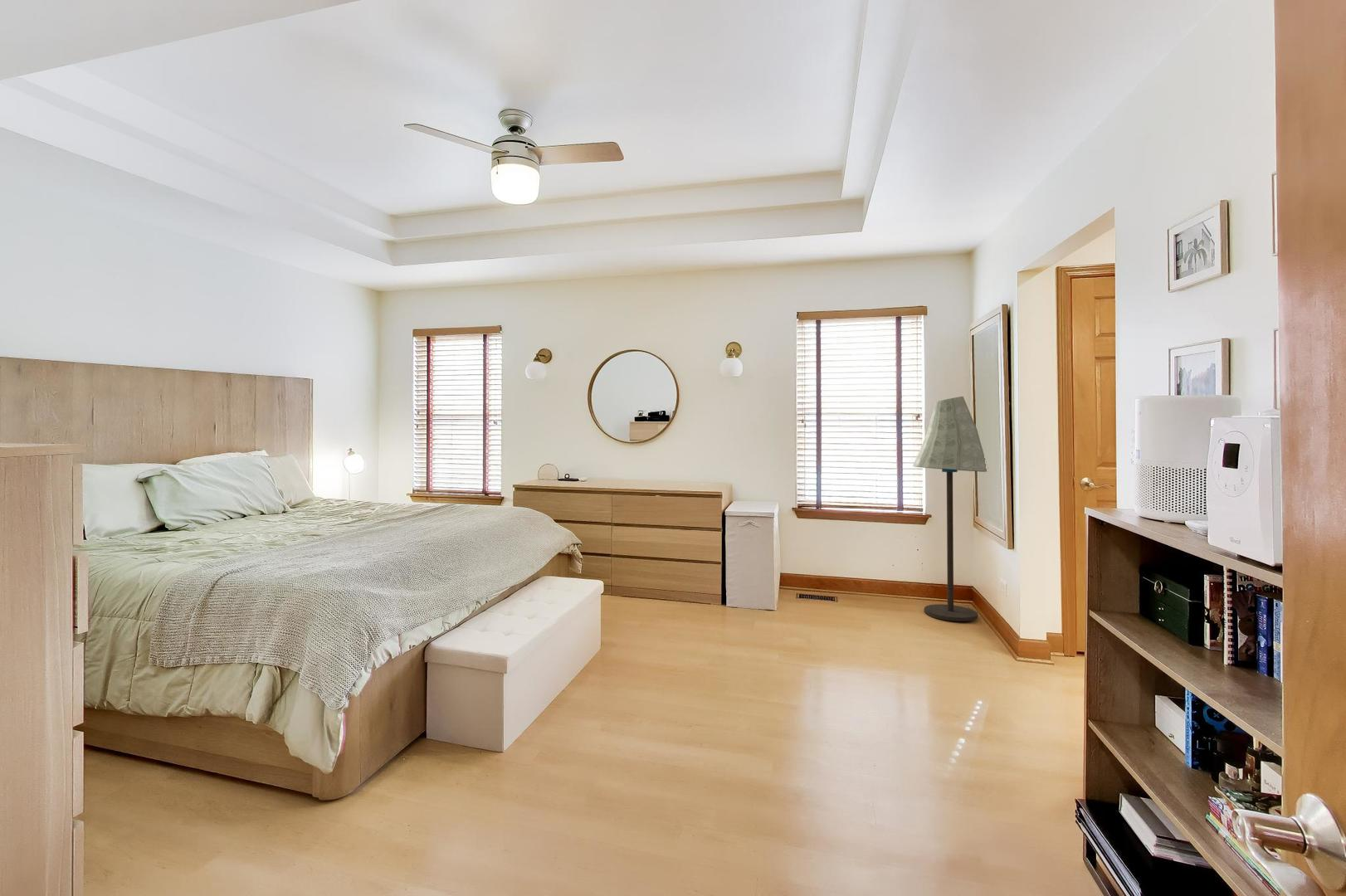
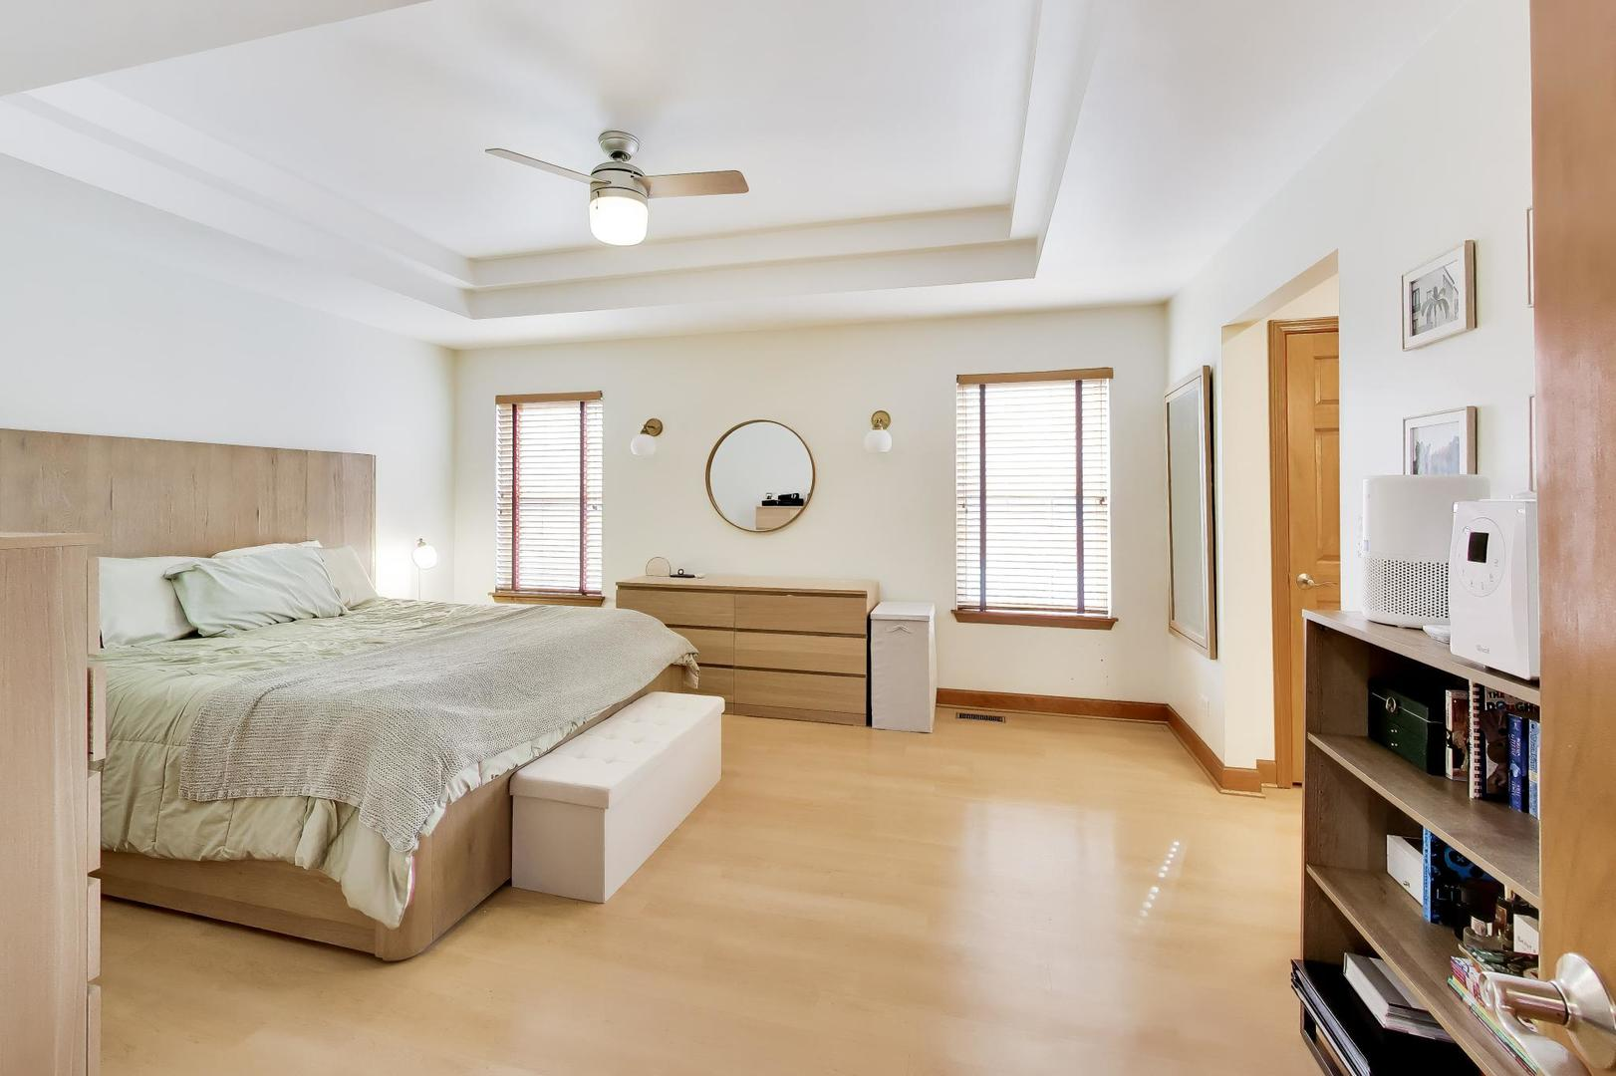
- floor lamp [912,396,988,622]
